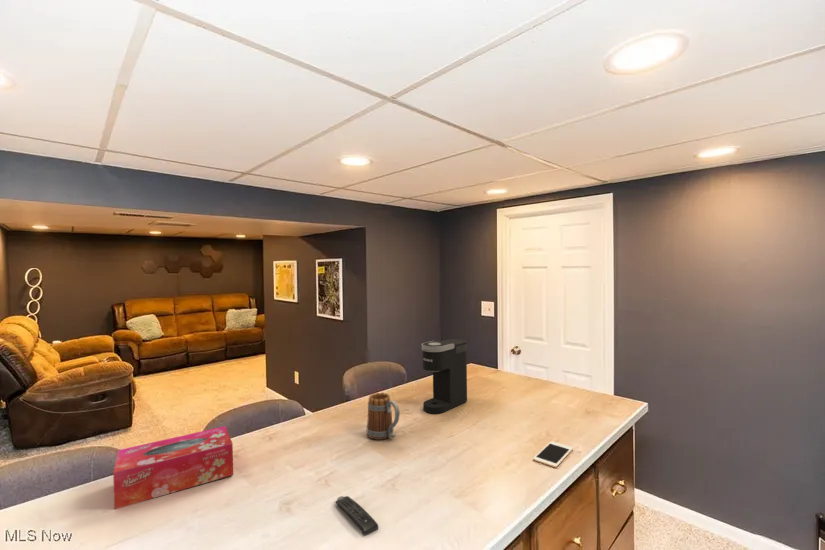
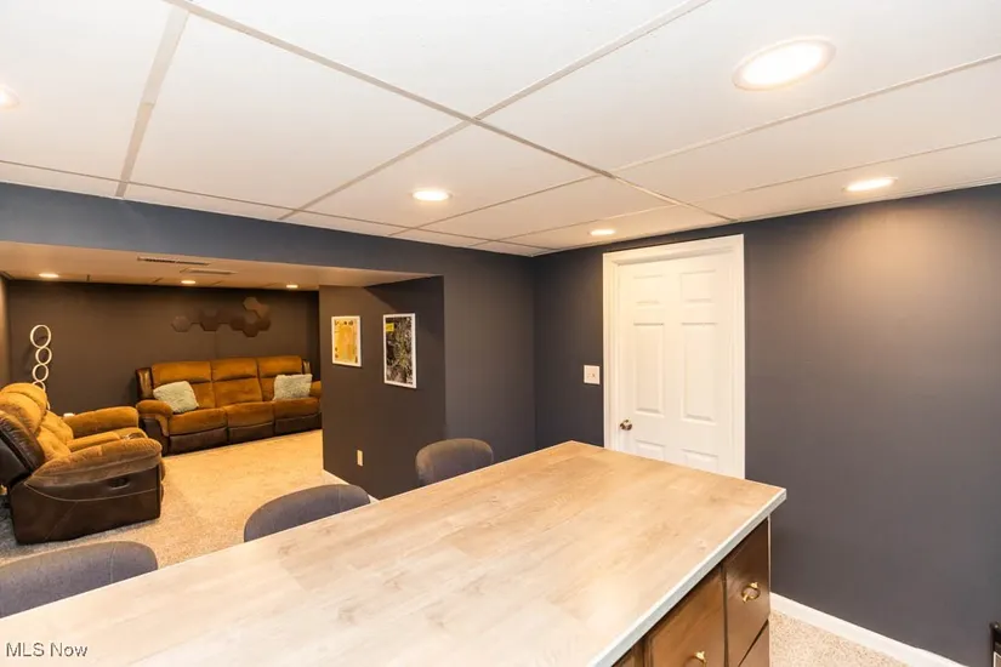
- cell phone [532,440,574,468]
- remote control [335,495,379,537]
- tissue box [112,425,234,510]
- mug [366,392,401,441]
- coffee maker [421,338,468,415]
